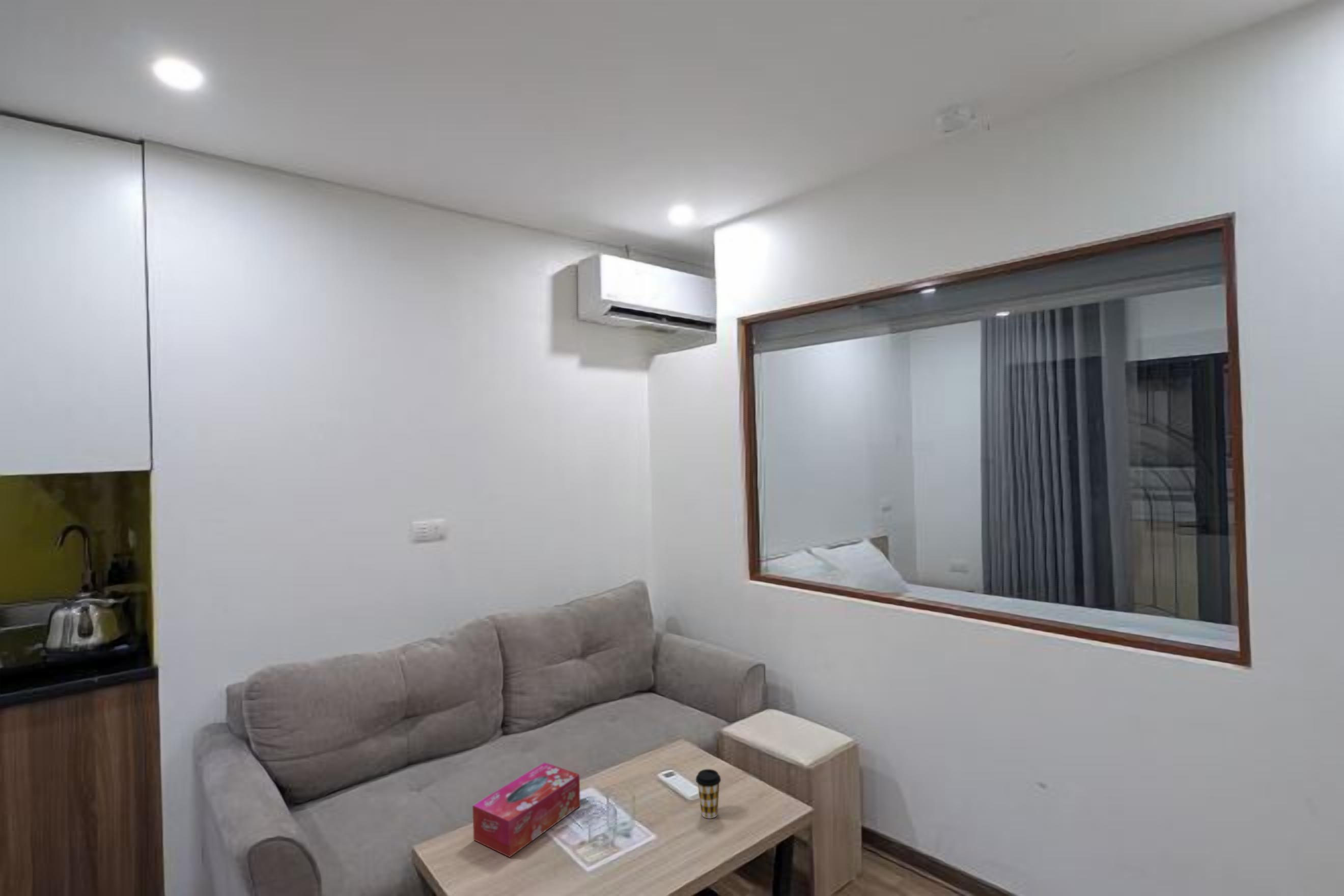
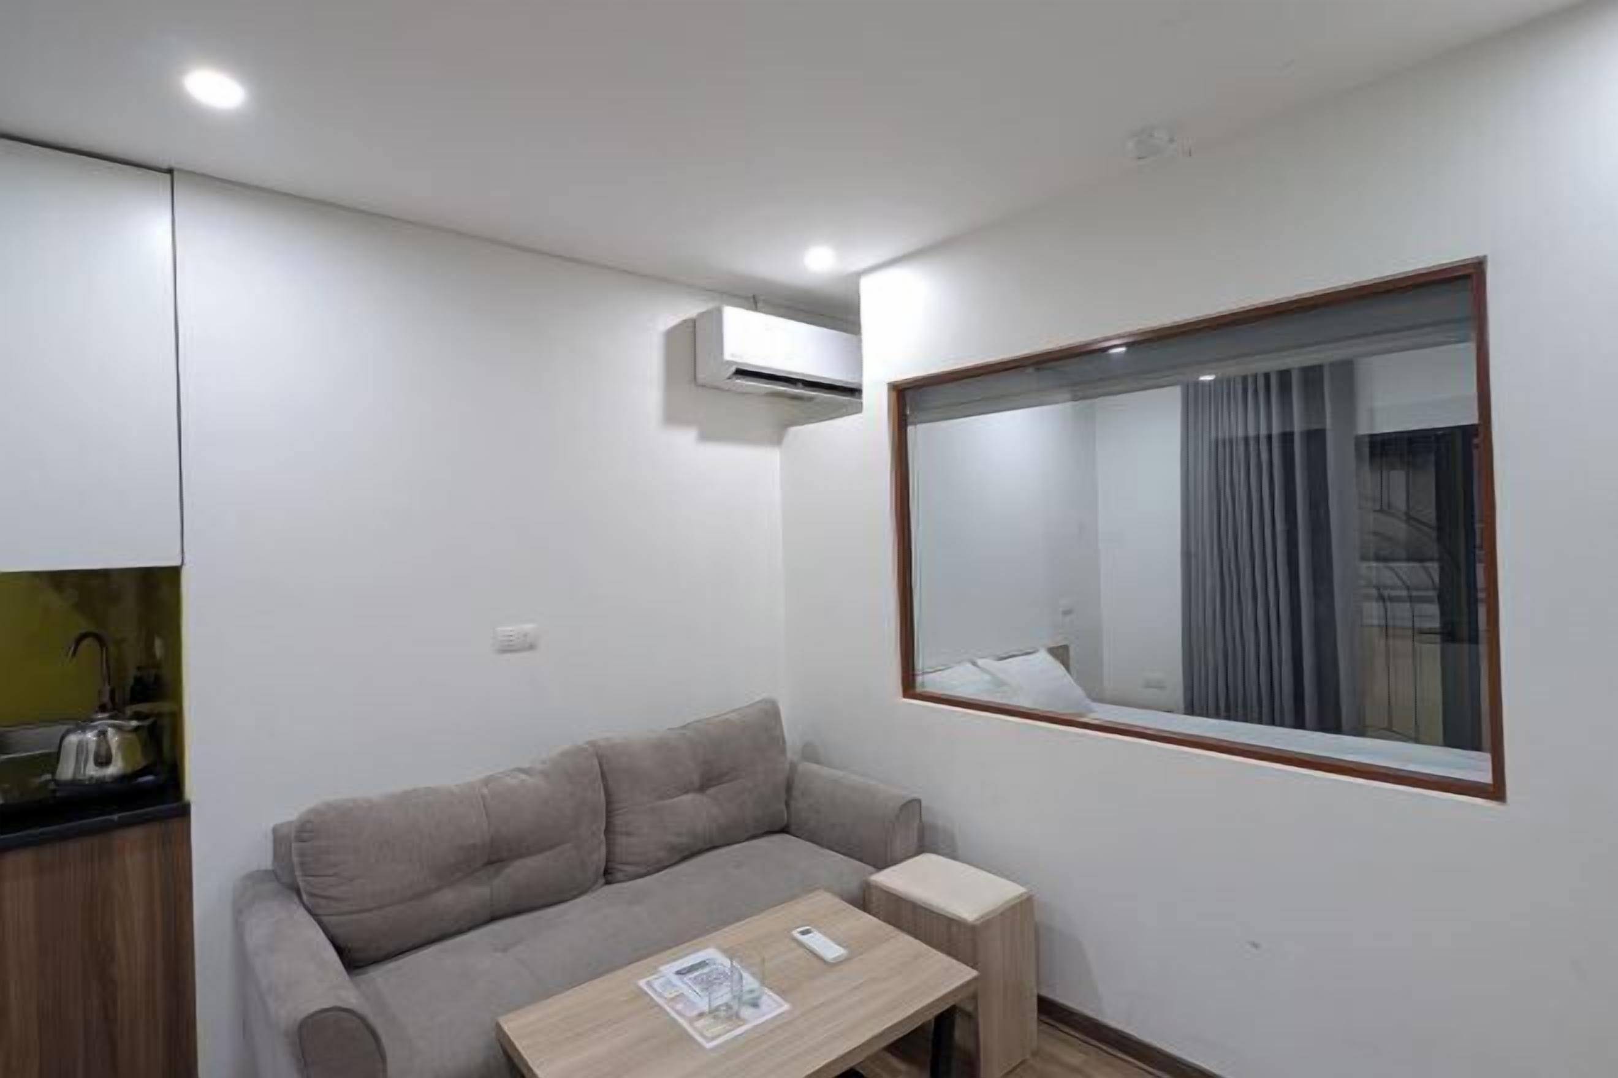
- coffee cup [695,769,721,819]
- tissue box [472,762,581,858]
